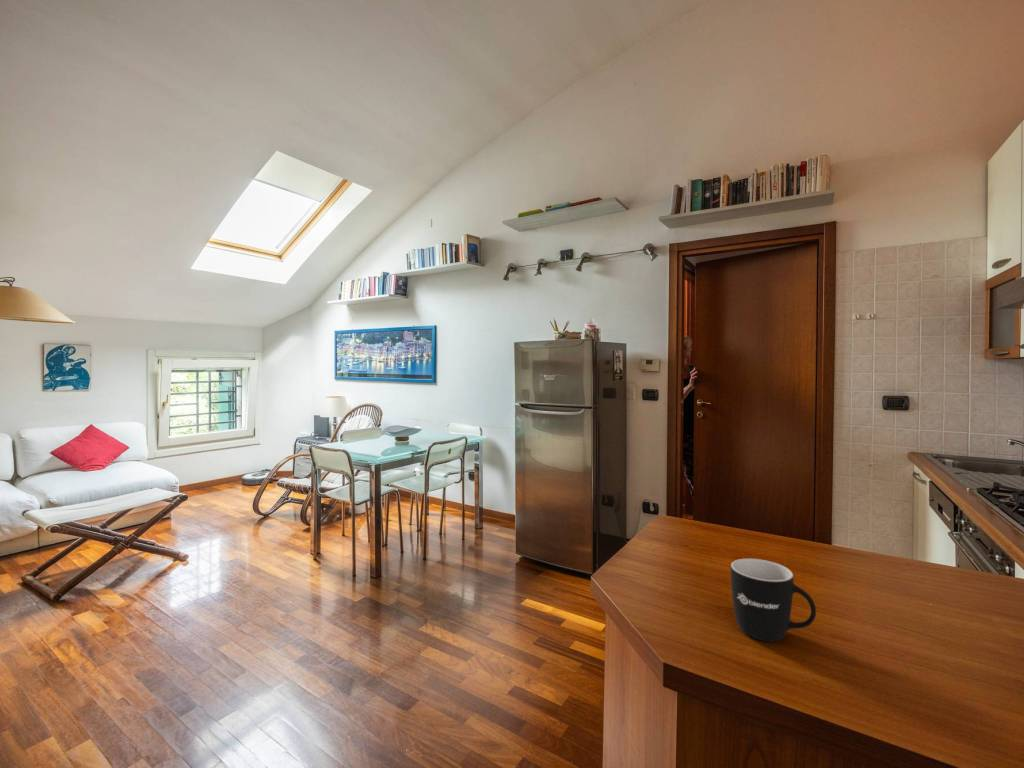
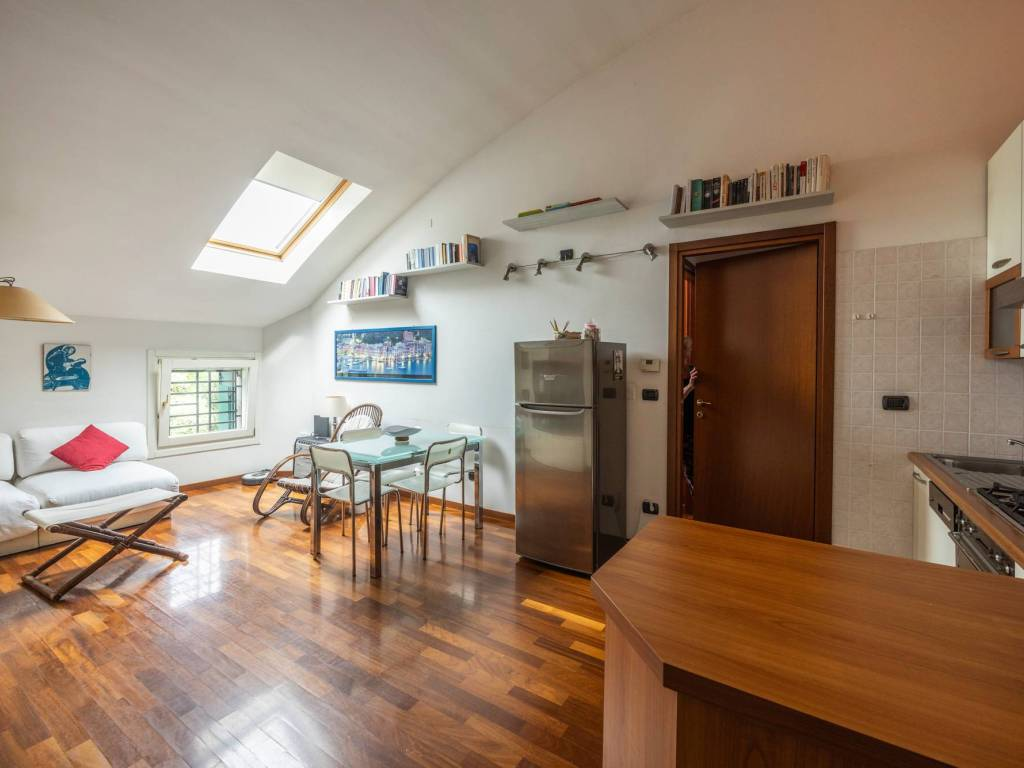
- mug [730,558,817,643]
